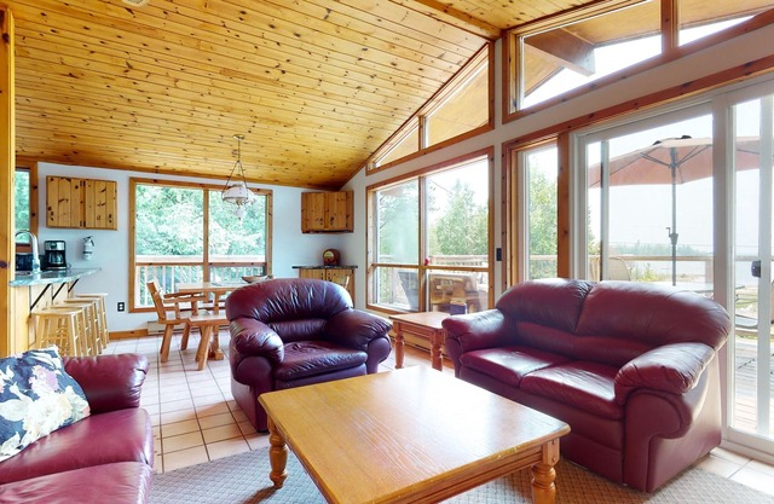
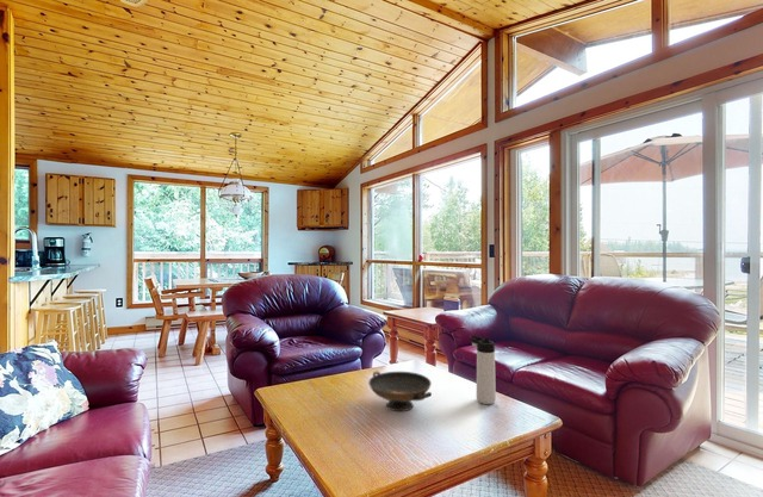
+ decorative bowl [367,371,433,412]
+ thermos bottle [469,335,497,405]
